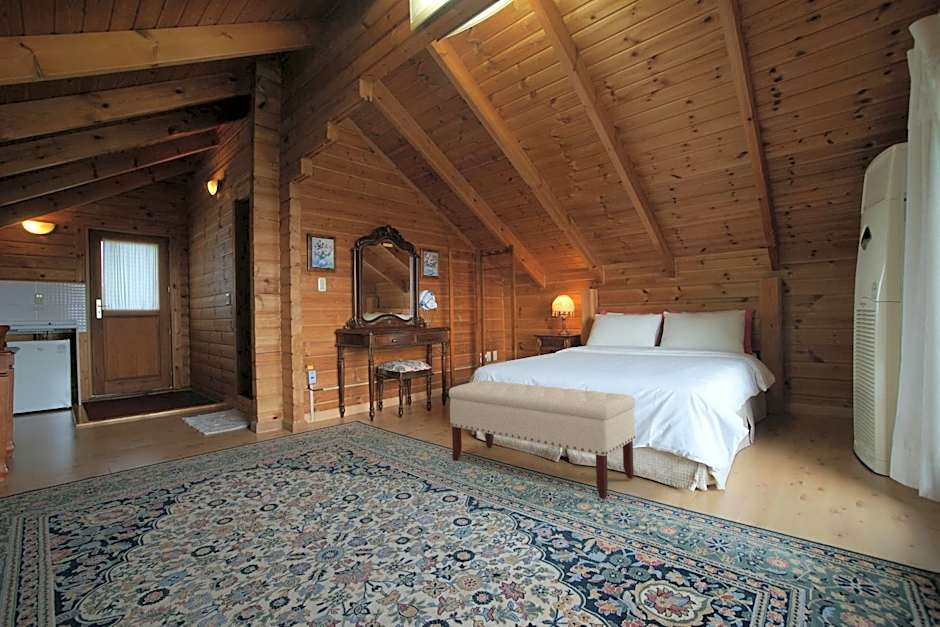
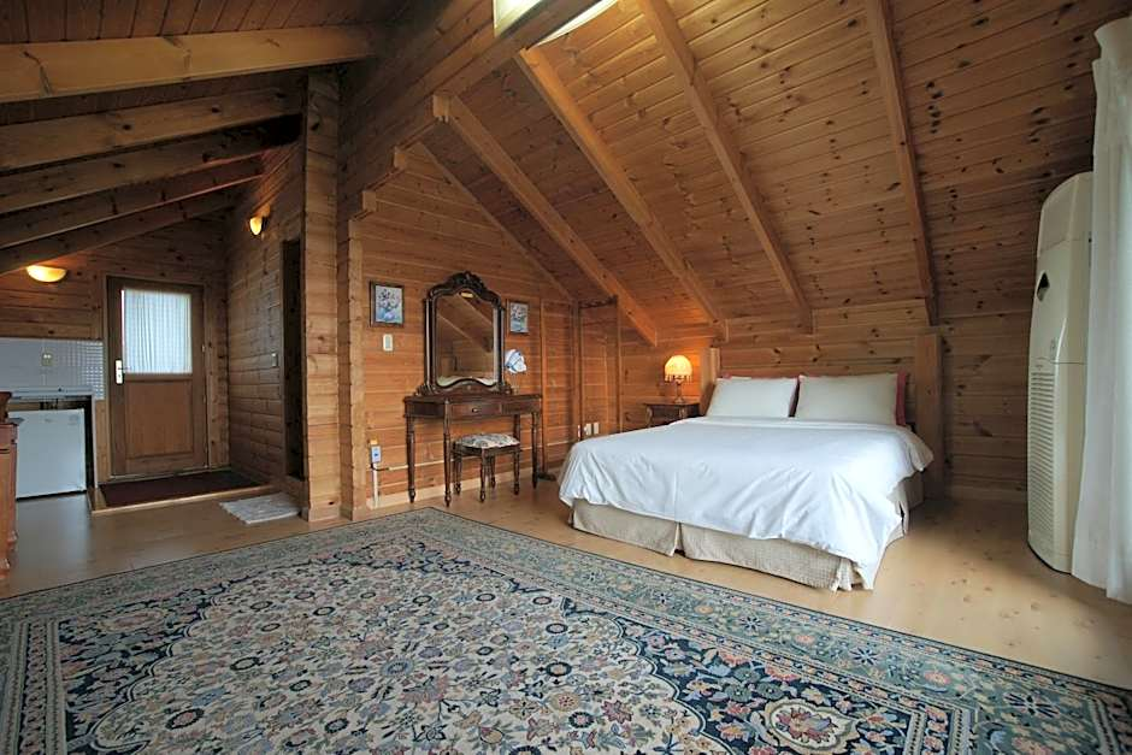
- bench [448,379,636,501]
